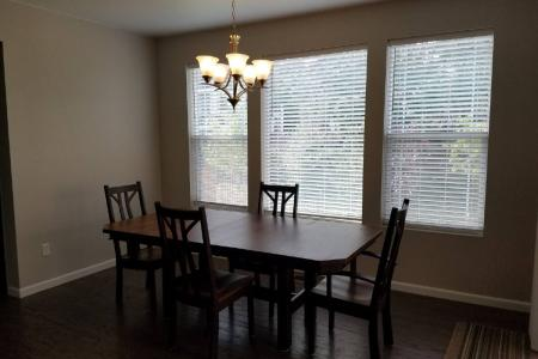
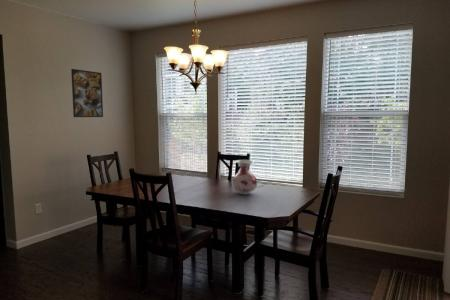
+ vase [231,159,258,195]
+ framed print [70,68,104,118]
